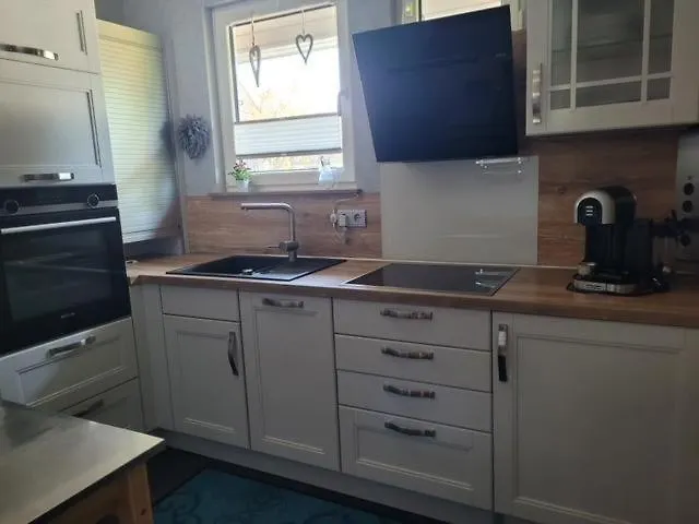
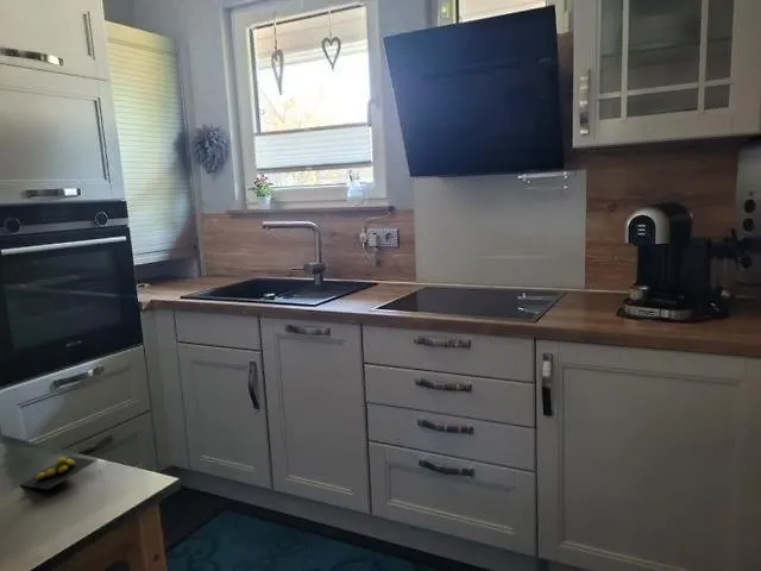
+ lemon [19,456,102,490]
